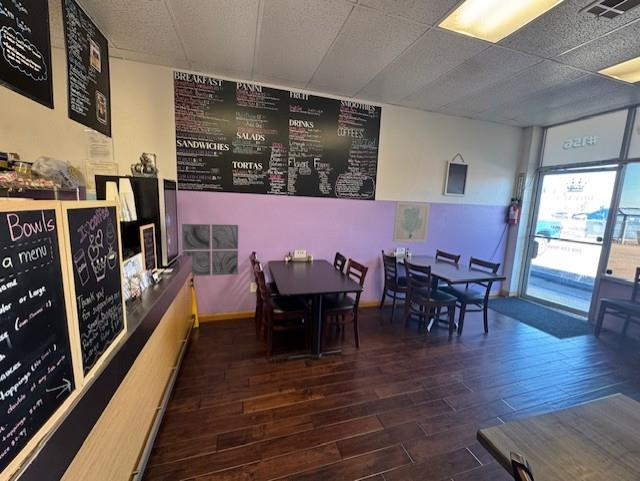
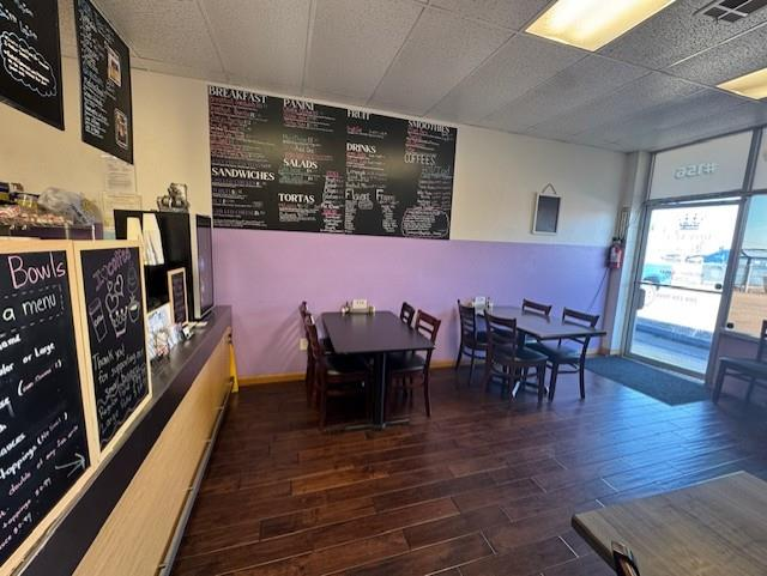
- wall art [181,223,239,277]
- wall art [392,201,431,243]
